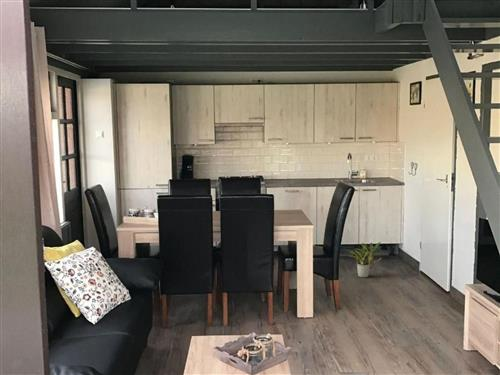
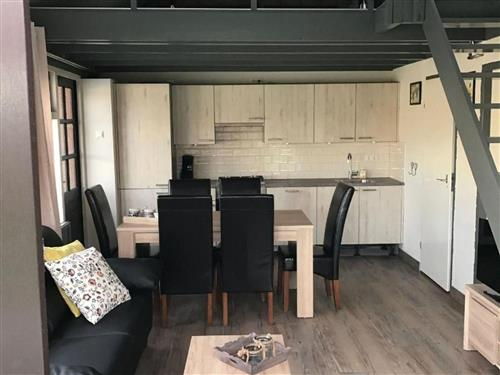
- potted plant [344,241,386,279]
